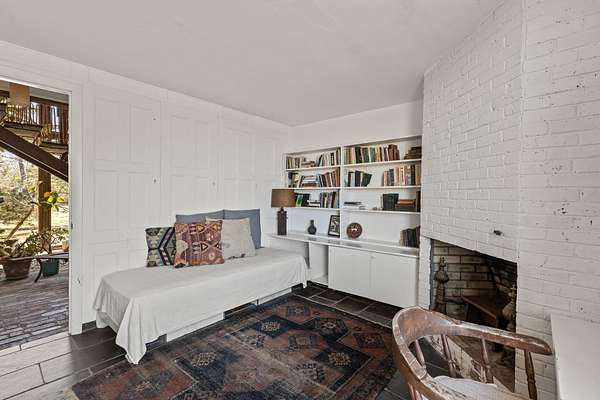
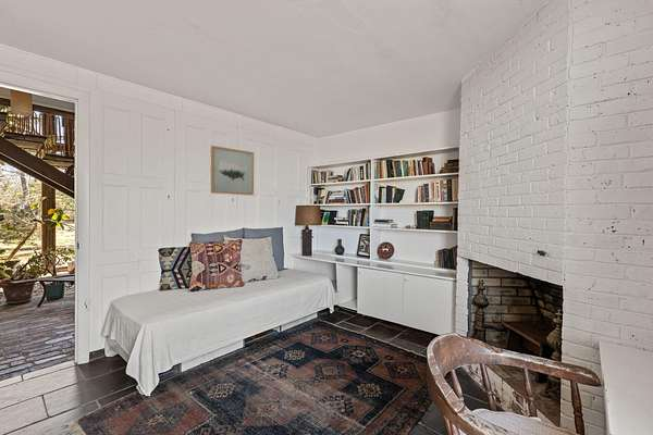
+ wall art [210,145,255,196]
